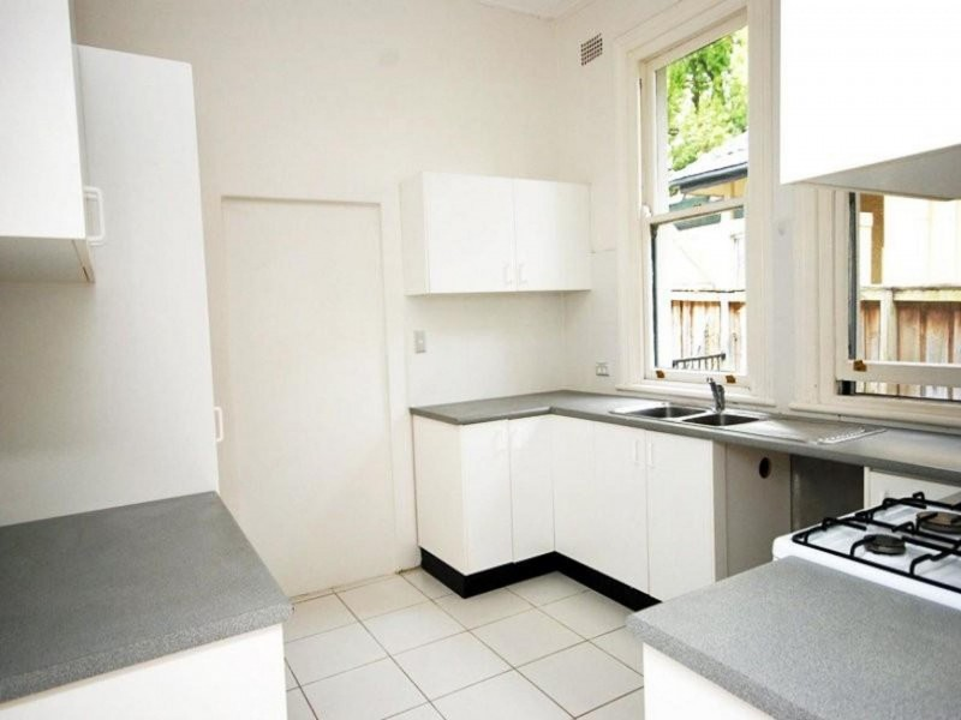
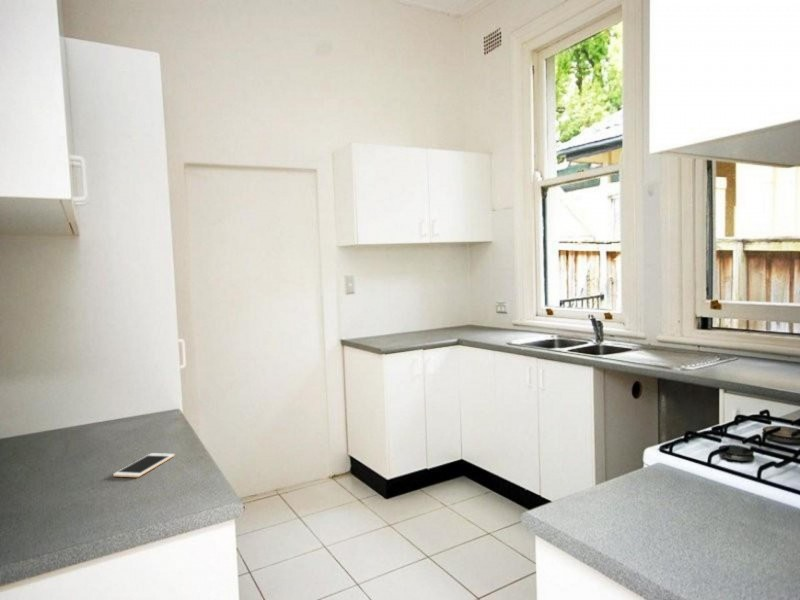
+ cell phone [112,452,176,478]
